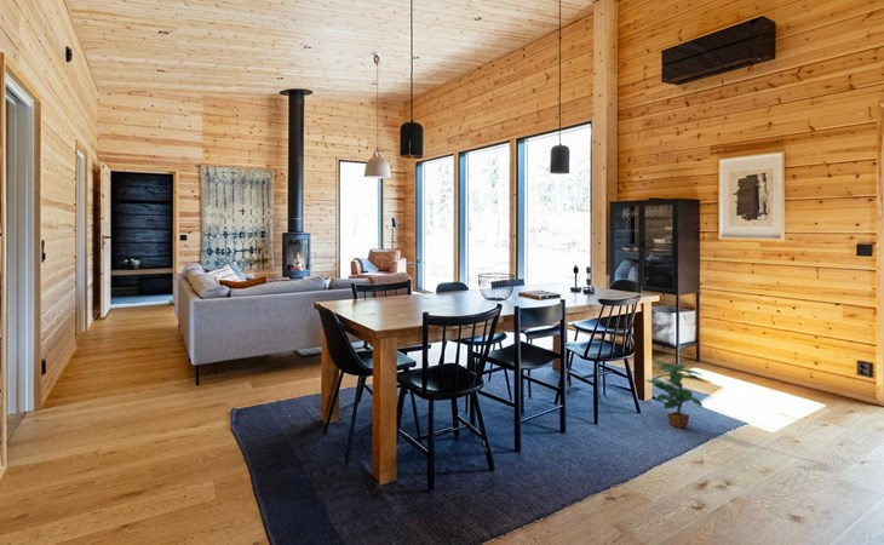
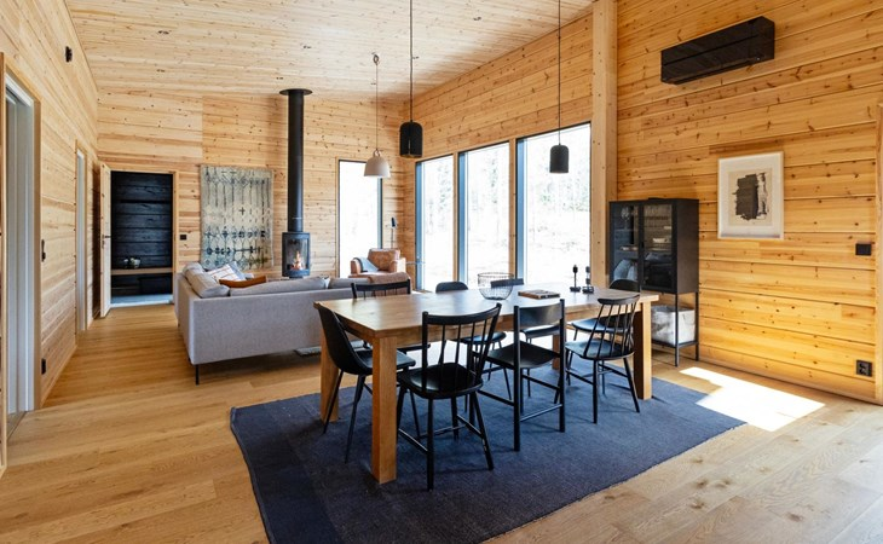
- potted plant [645,361,708,429]
